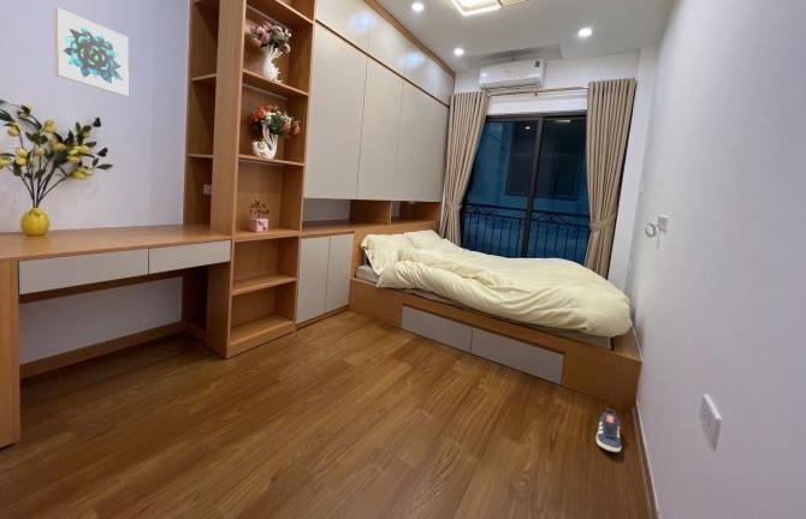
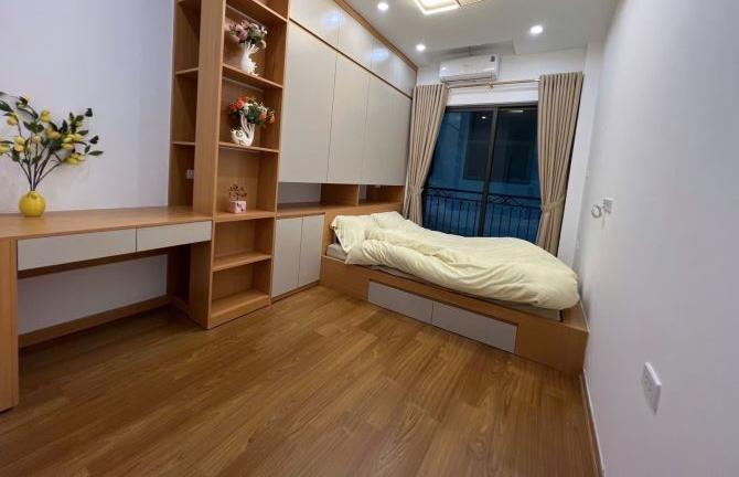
- wall art [53,7,130,97]
- sneaker [595,408,622,453]
